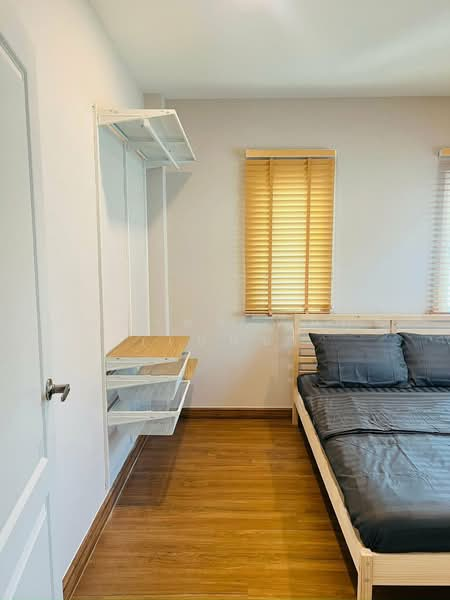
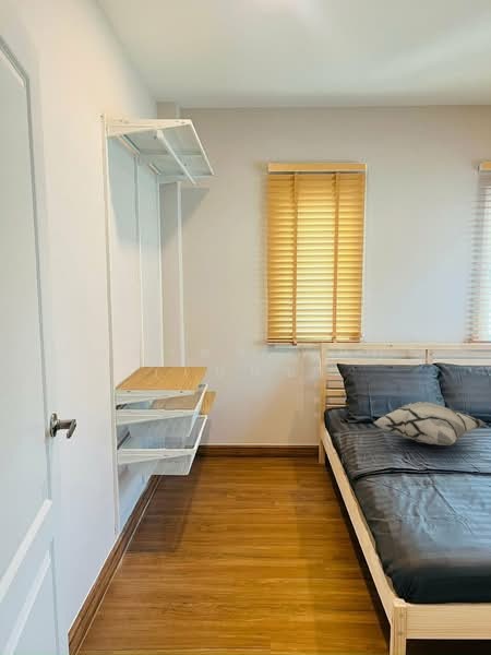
+ decorative pillow [373,401,488,446]
